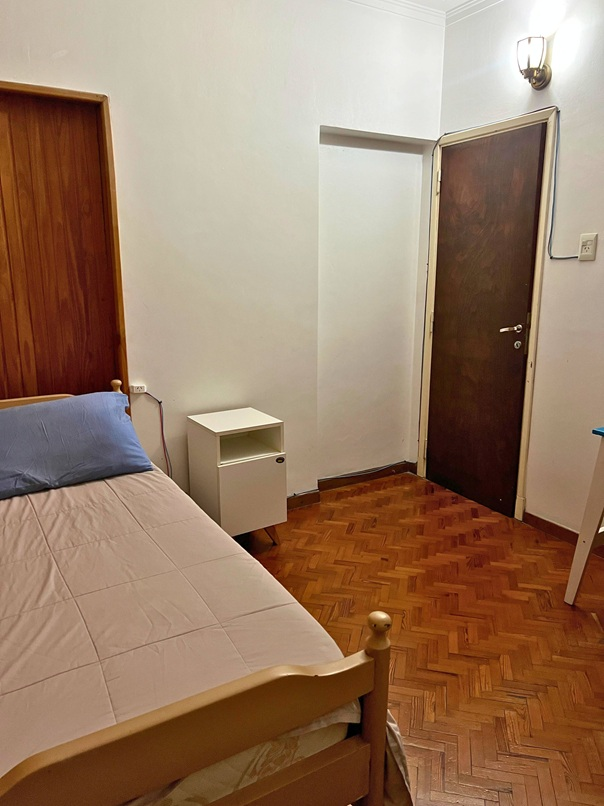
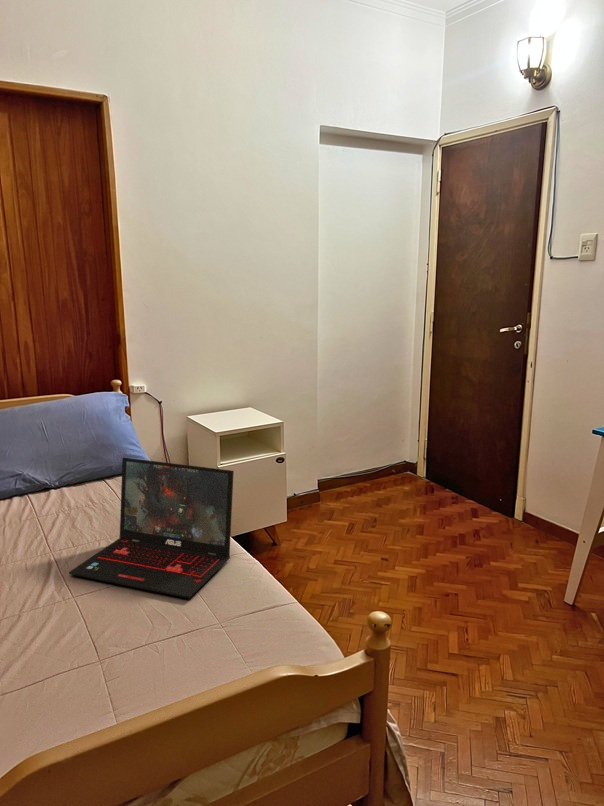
+ laptop [68,457,235,599]
